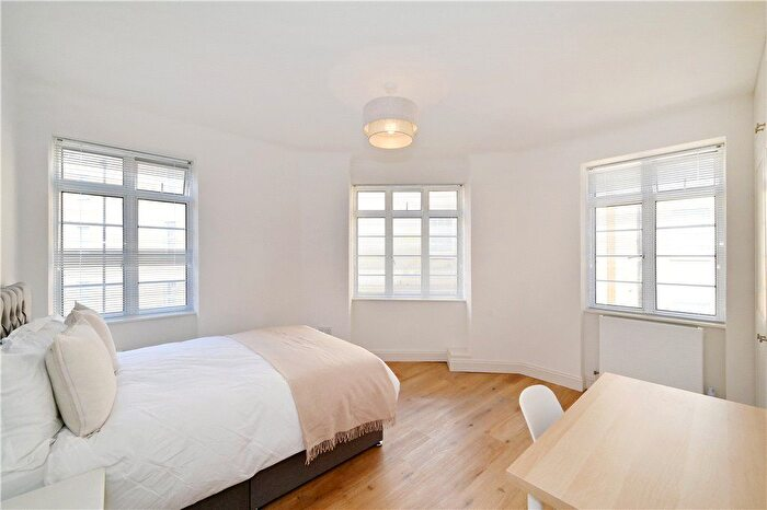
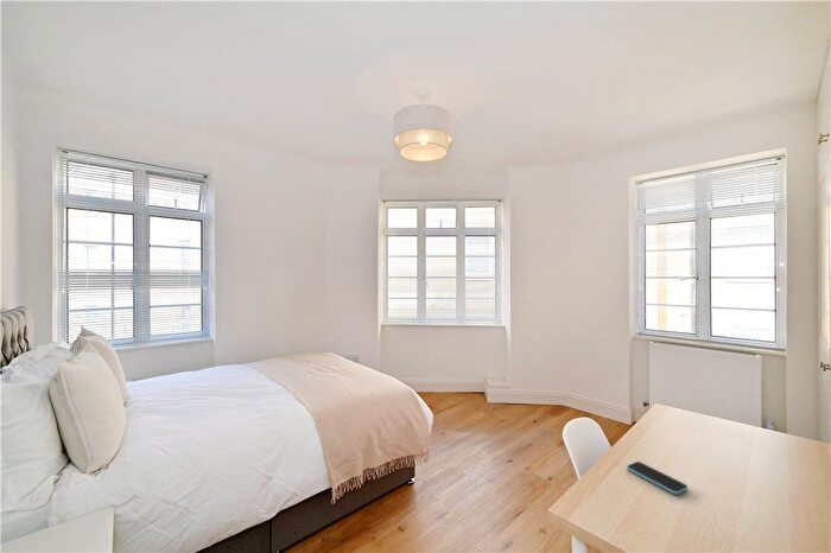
+ smartphone [626,460,689,496]
